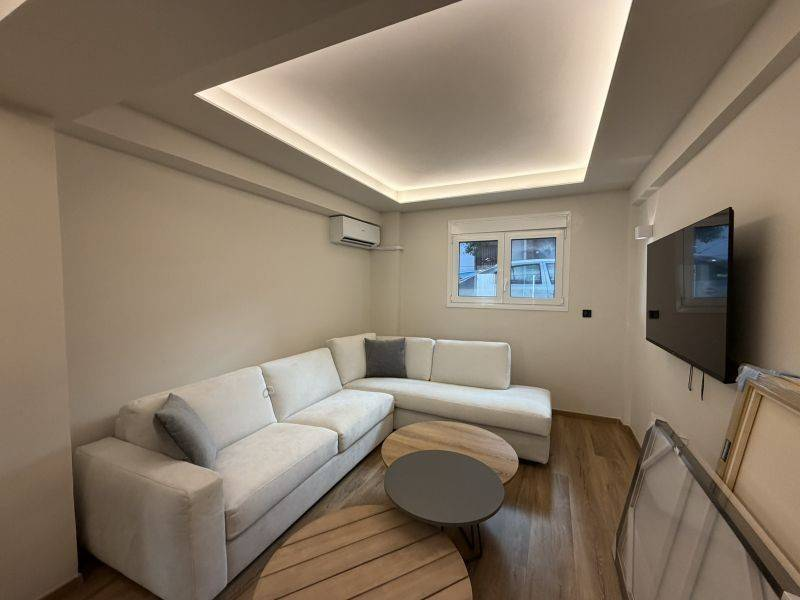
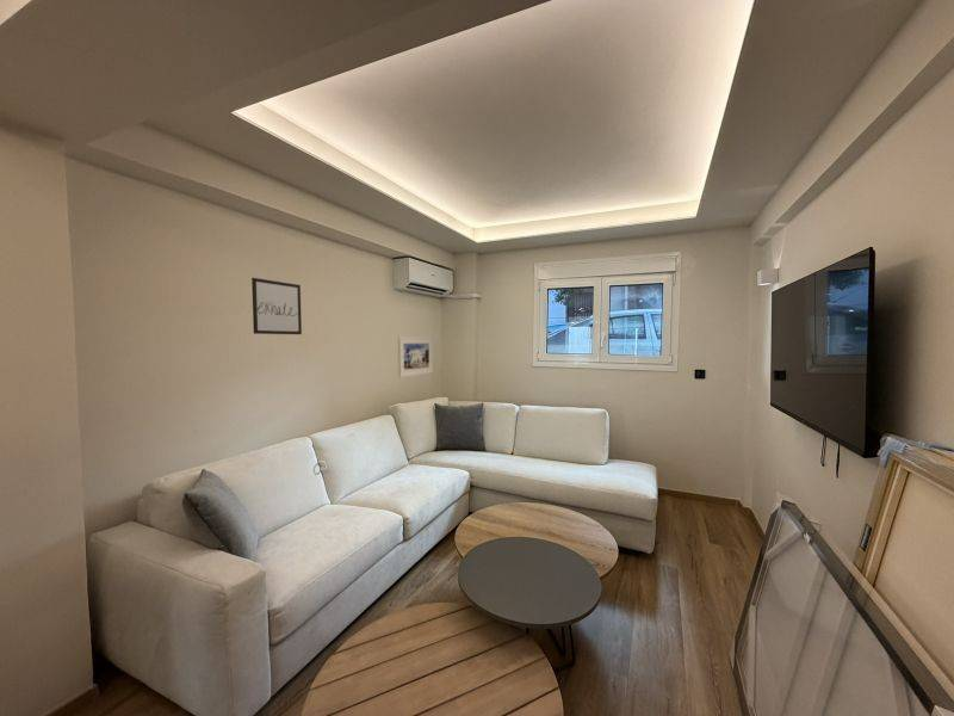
+ wall art [250,277,303,335]
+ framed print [397,335,434,379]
